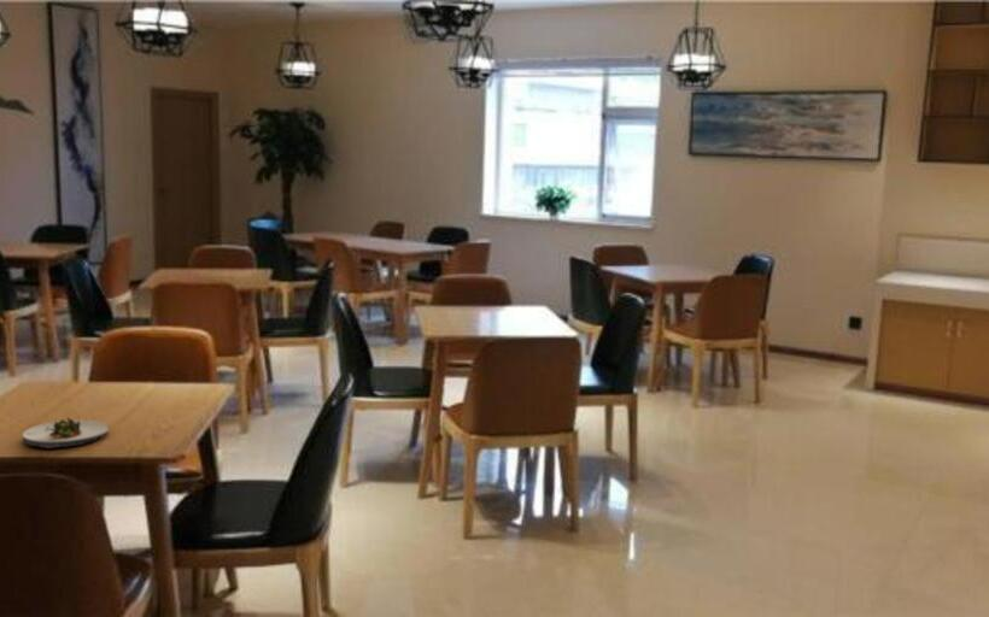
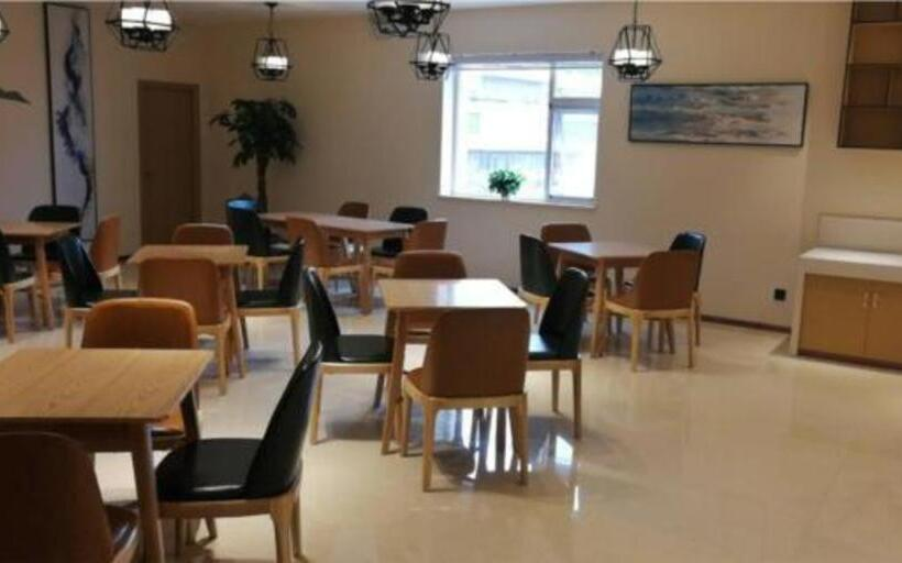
- salad plate [21,416,110,449]
